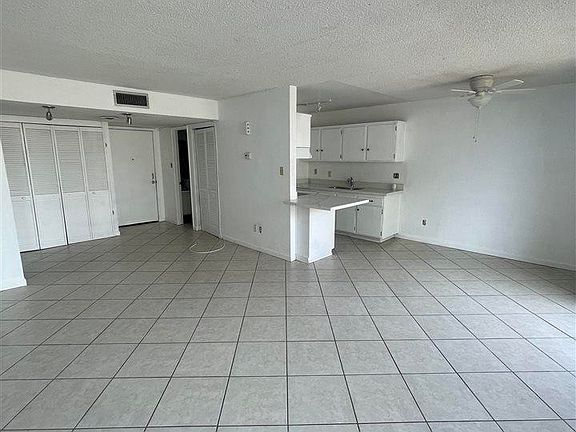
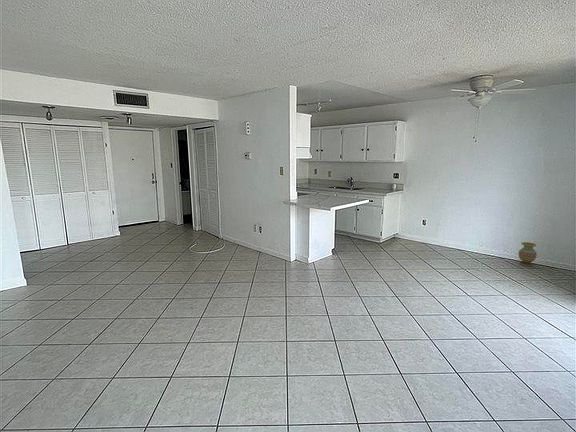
+ vase [518,241,538,267]
